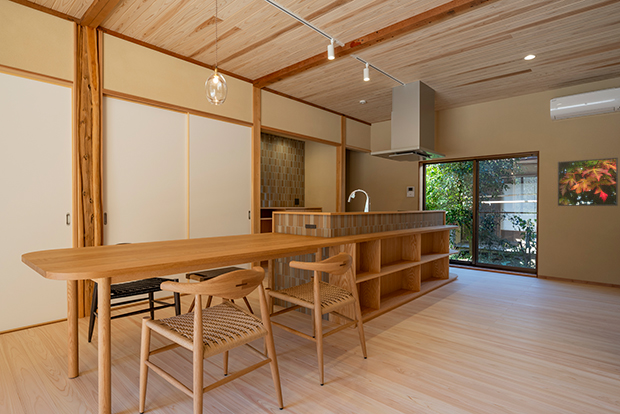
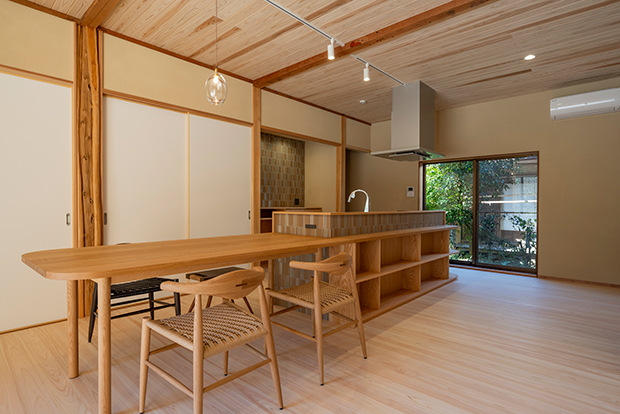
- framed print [557,156,619,207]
